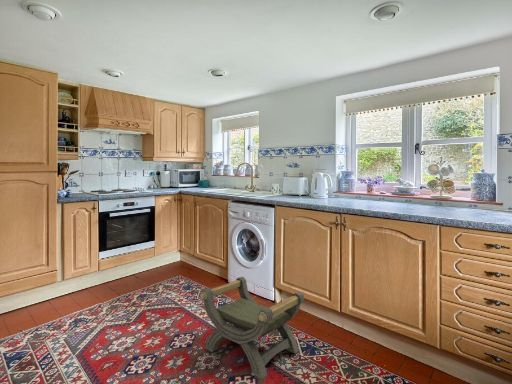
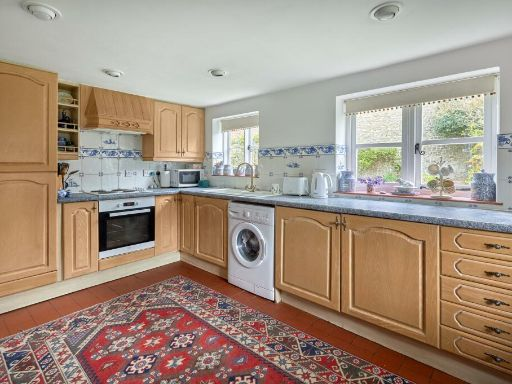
- stool [200,276,305,380]
